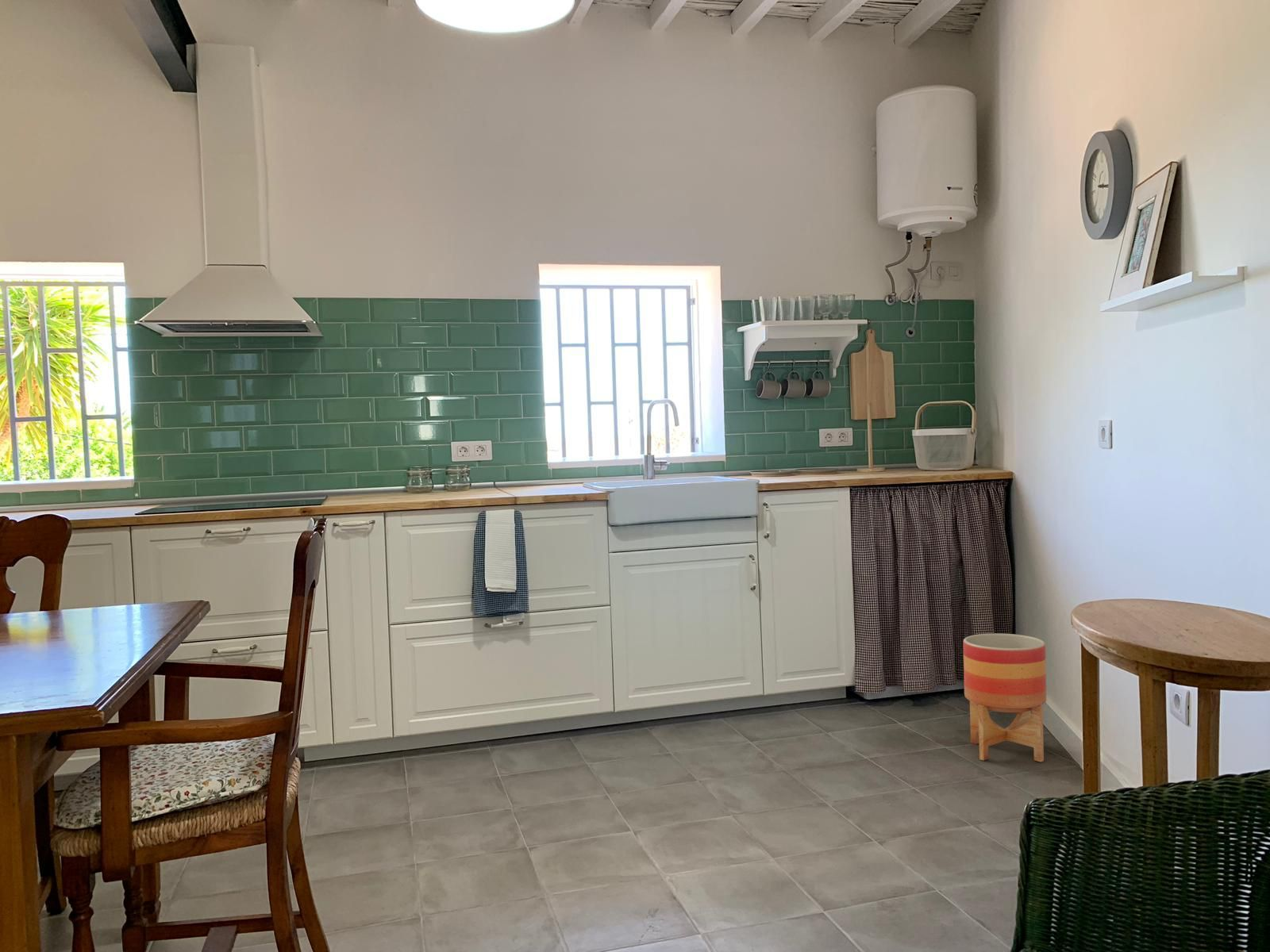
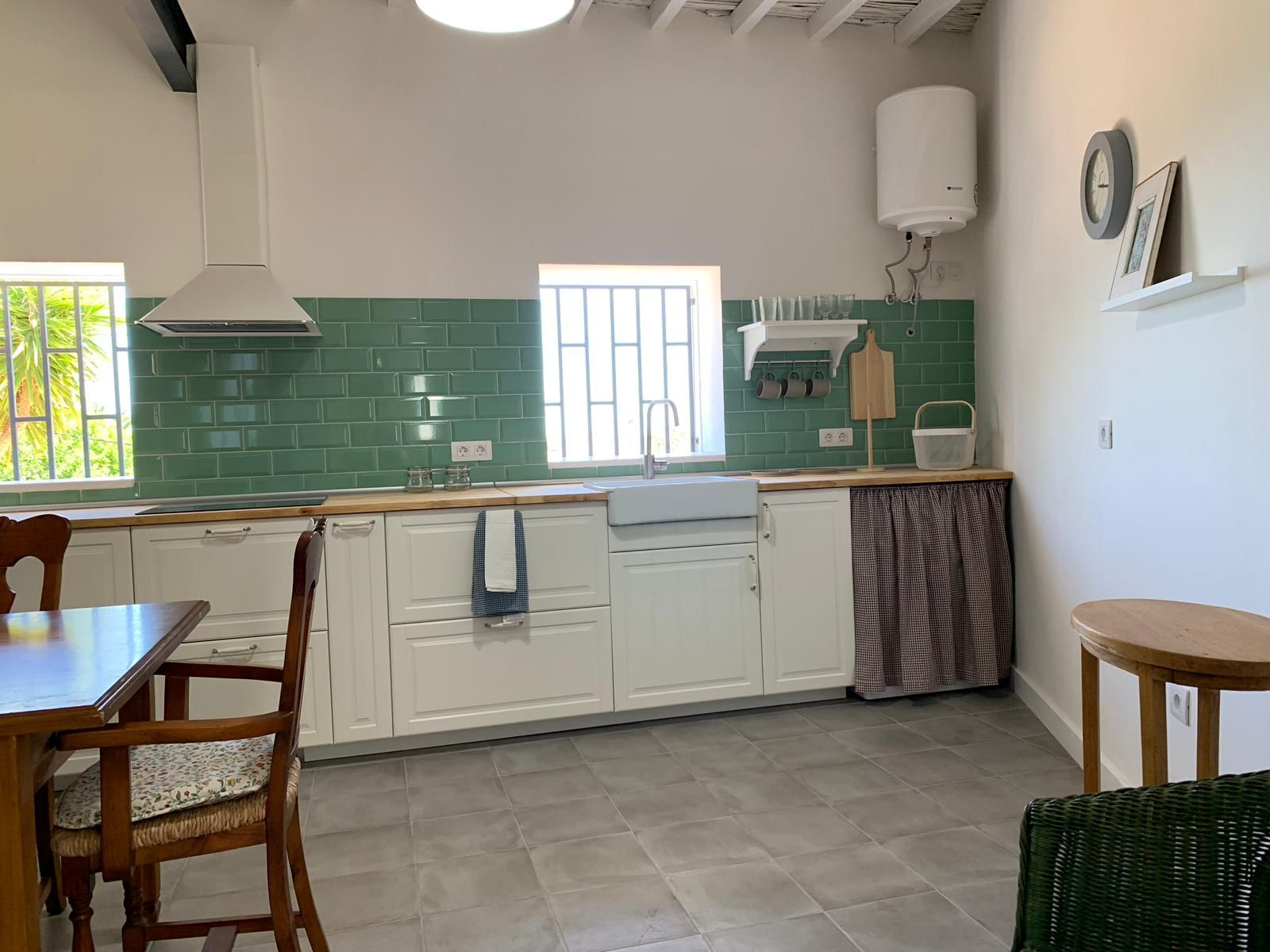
- planter [963,633,1047,762]
